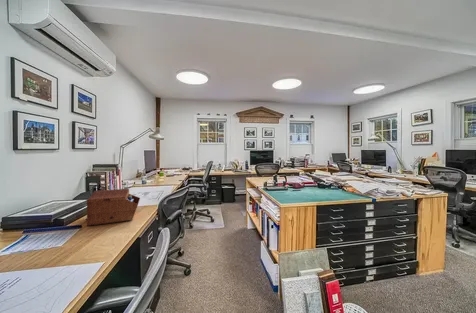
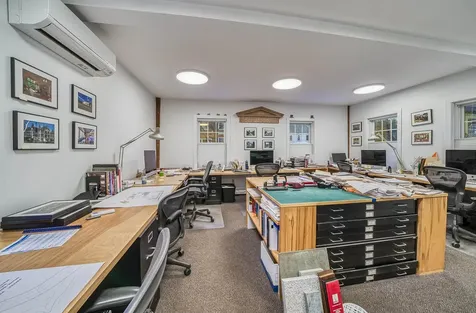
- sewing box [86,188,141,227]
